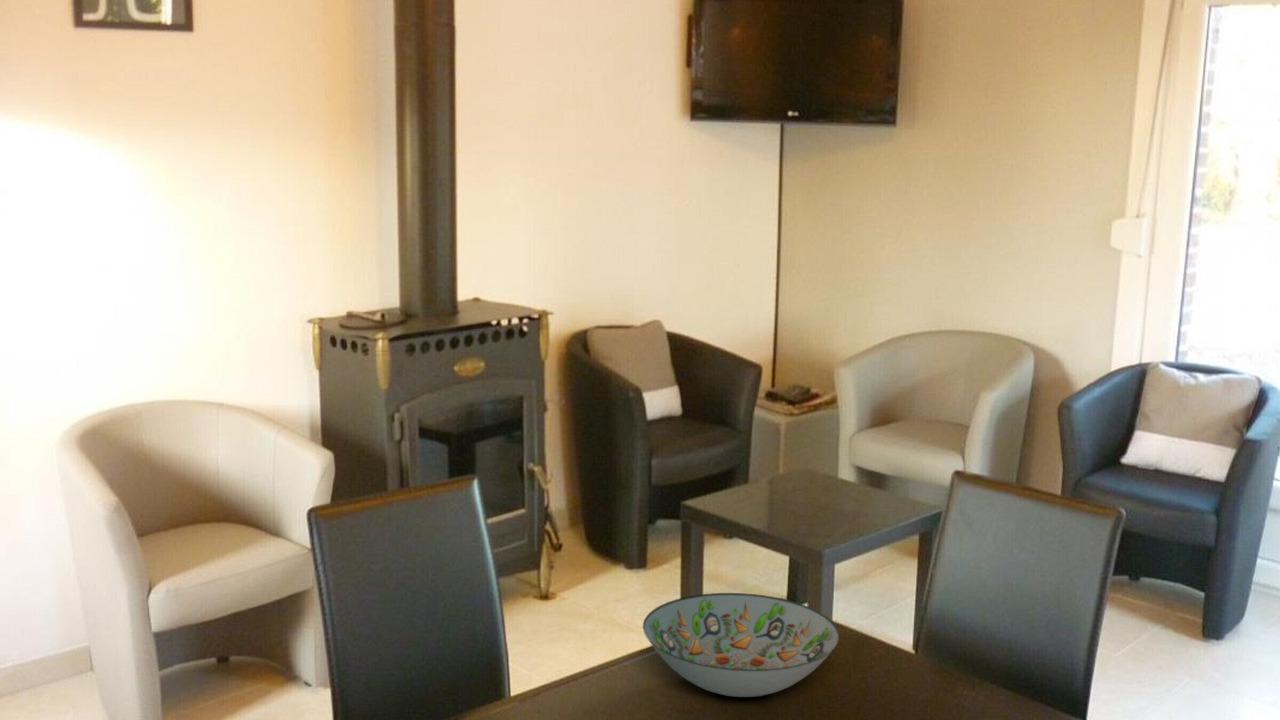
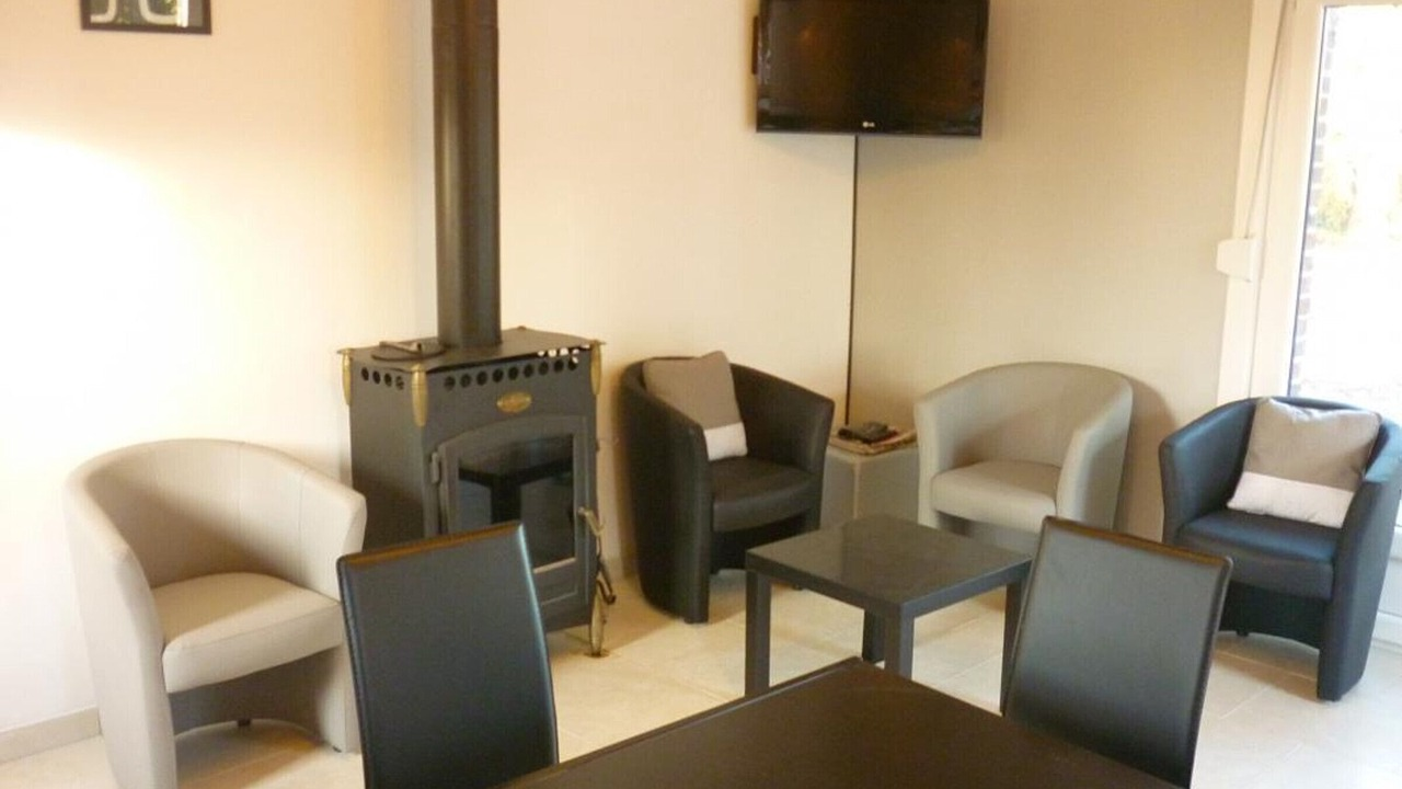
- decorative bowl [642,592,840,698]
